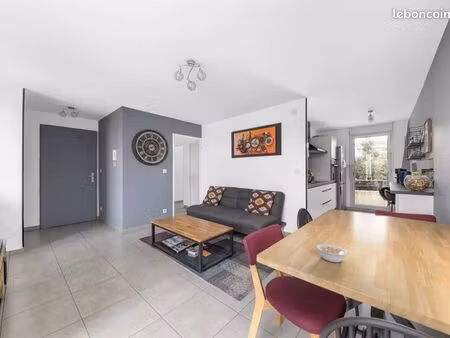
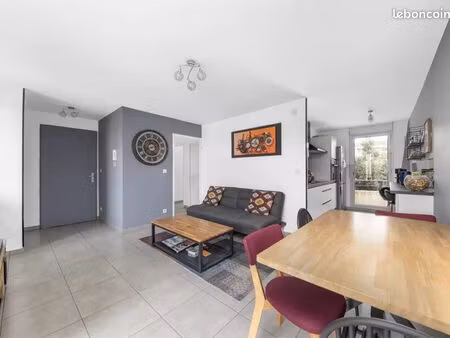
- legume [316,243,348,263]
